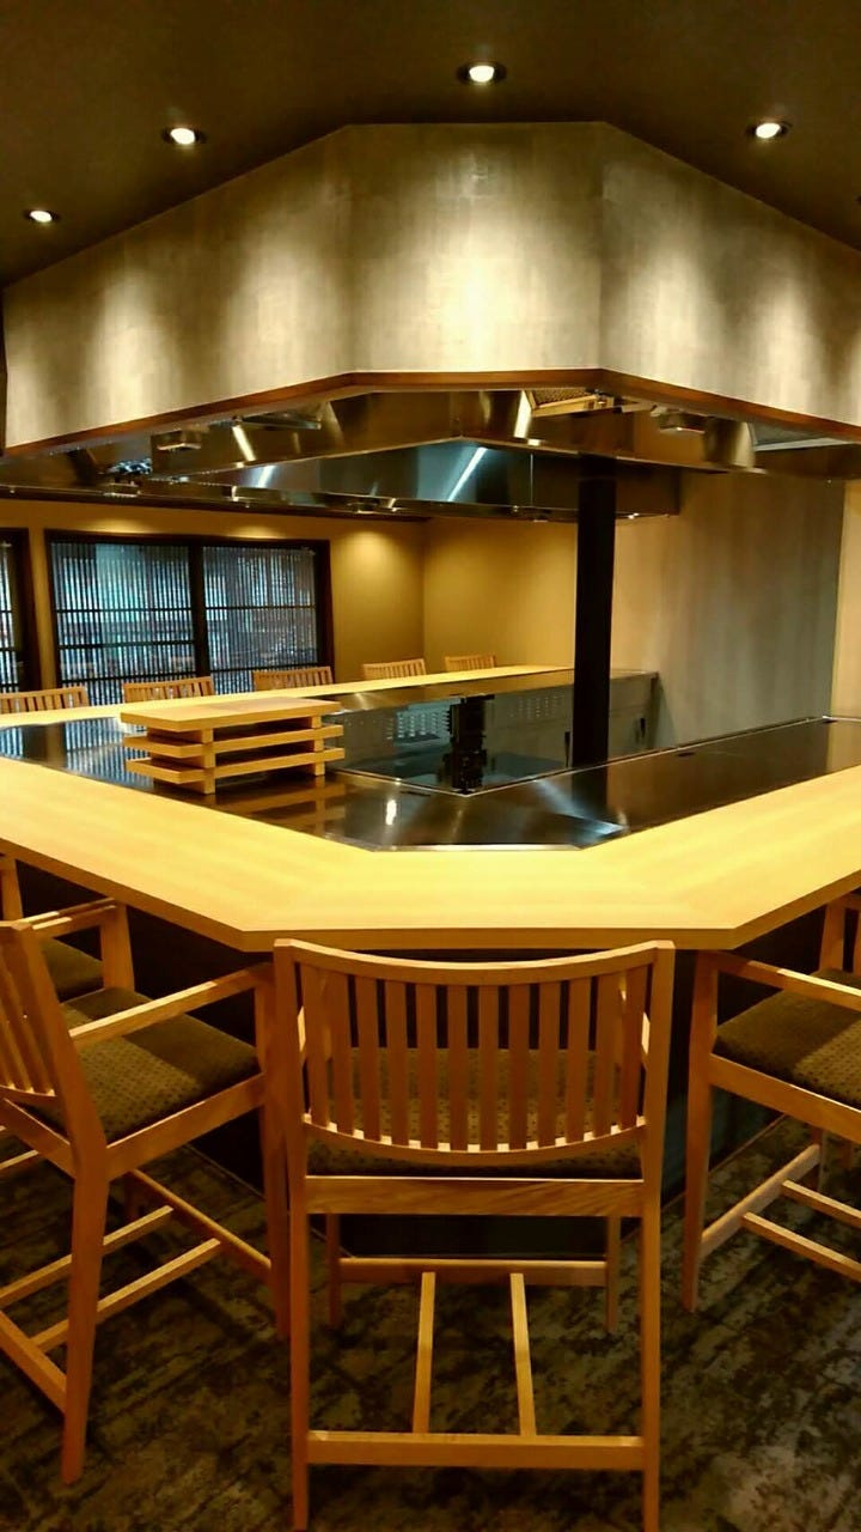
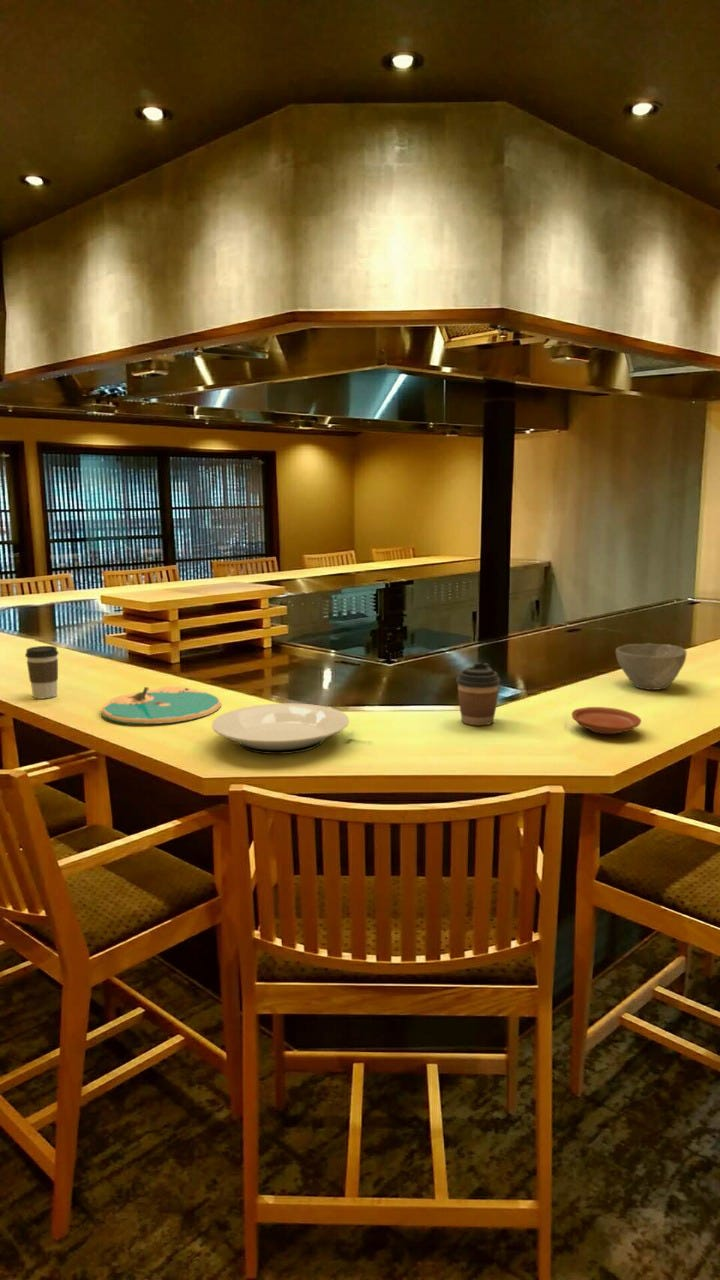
+ bowl [615,642,688,691]
+ plate [100,685,222,725]
+ coffee cup [24,645,59,700]
+ plate [571,706,642,735]
+ plate [211,702,350,755]
+ coffee cup [456,662,501,726]
